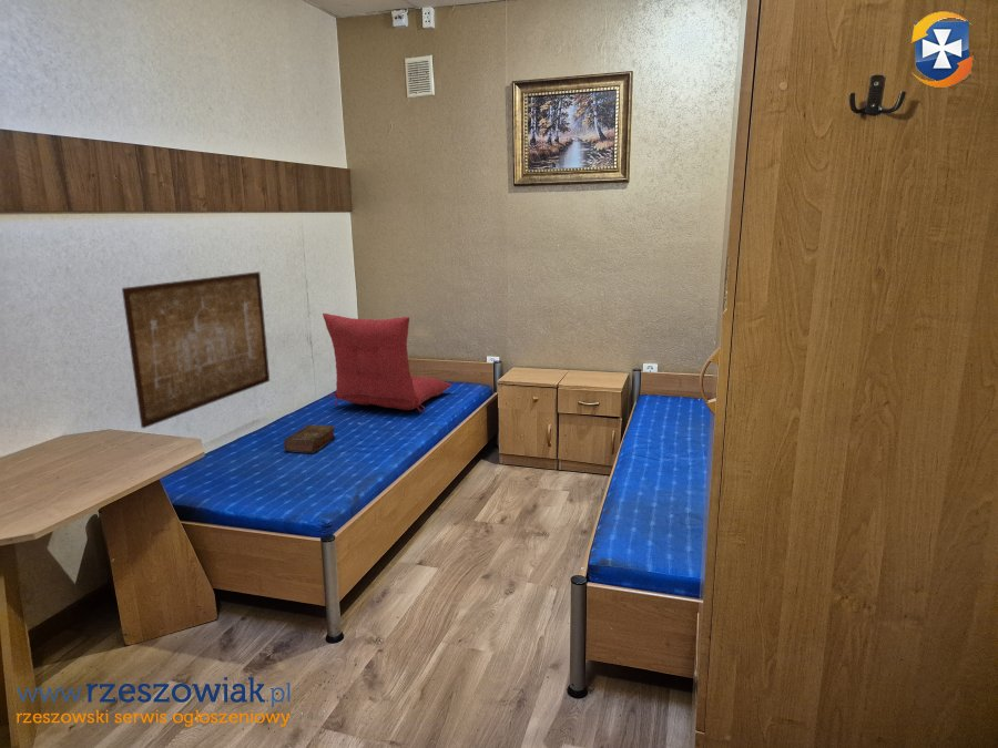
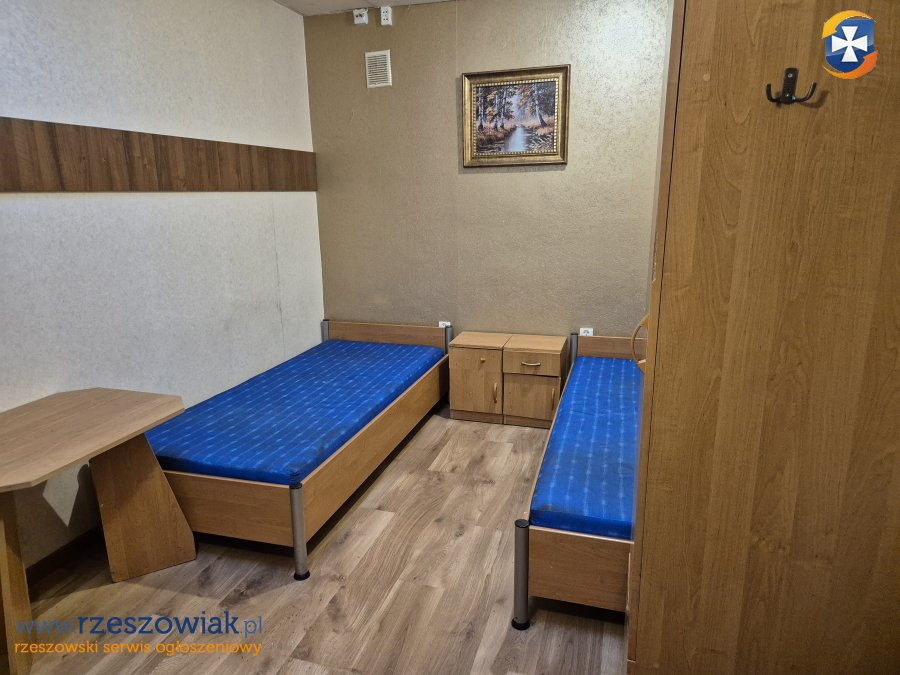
- wall art [121,270,271,429]
- book [283,423,336,454]
- seat cushion [322,312,452,412]
